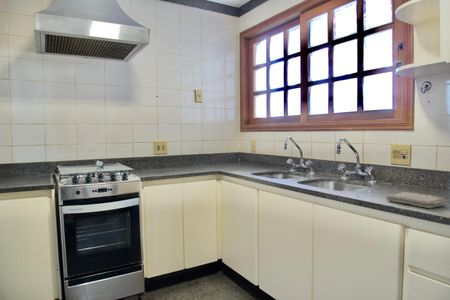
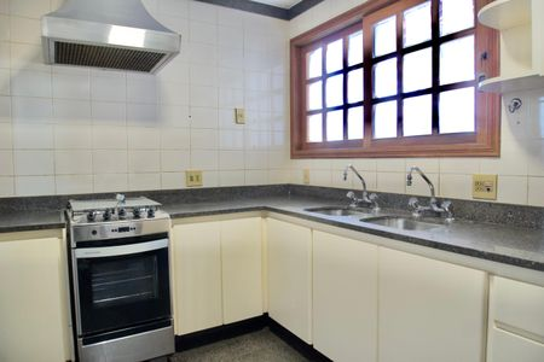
- washcloth [385,191,448,209]
